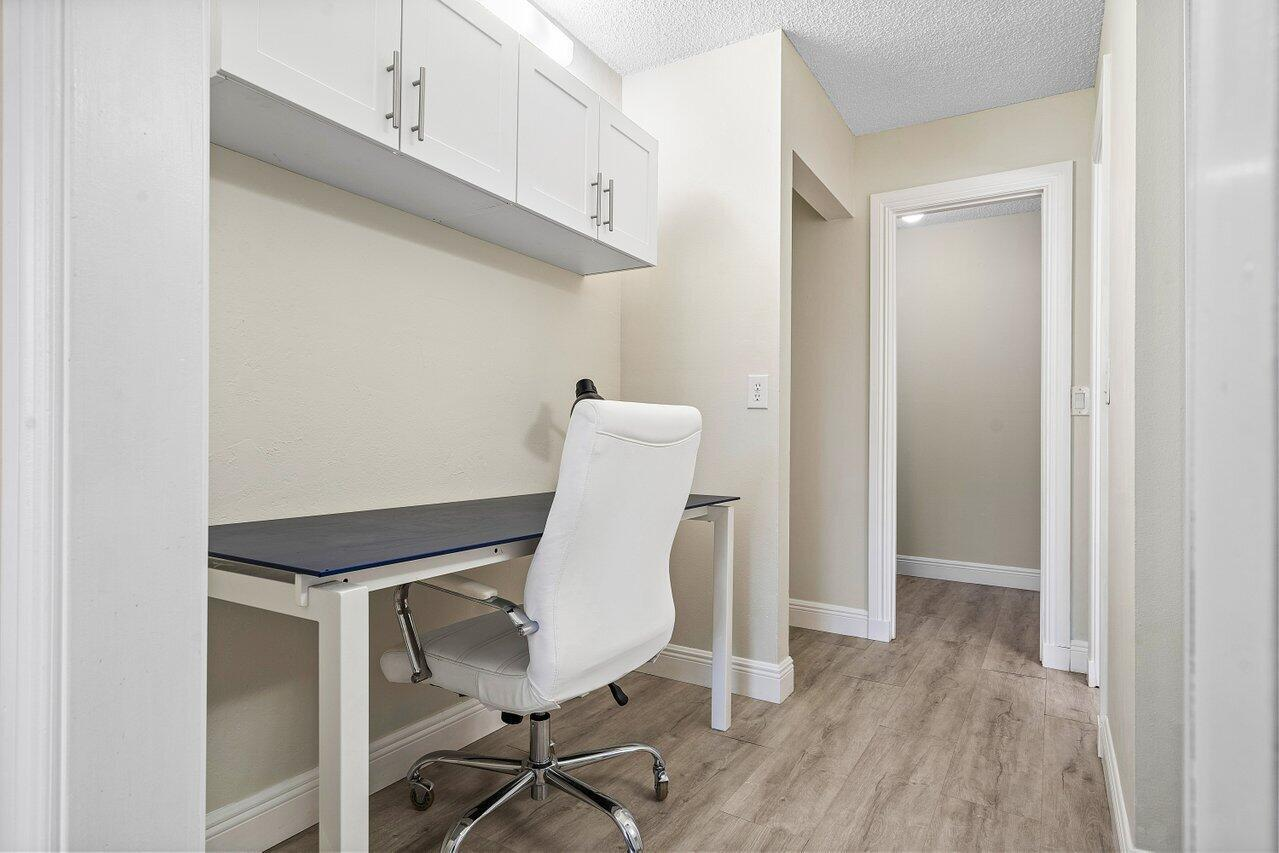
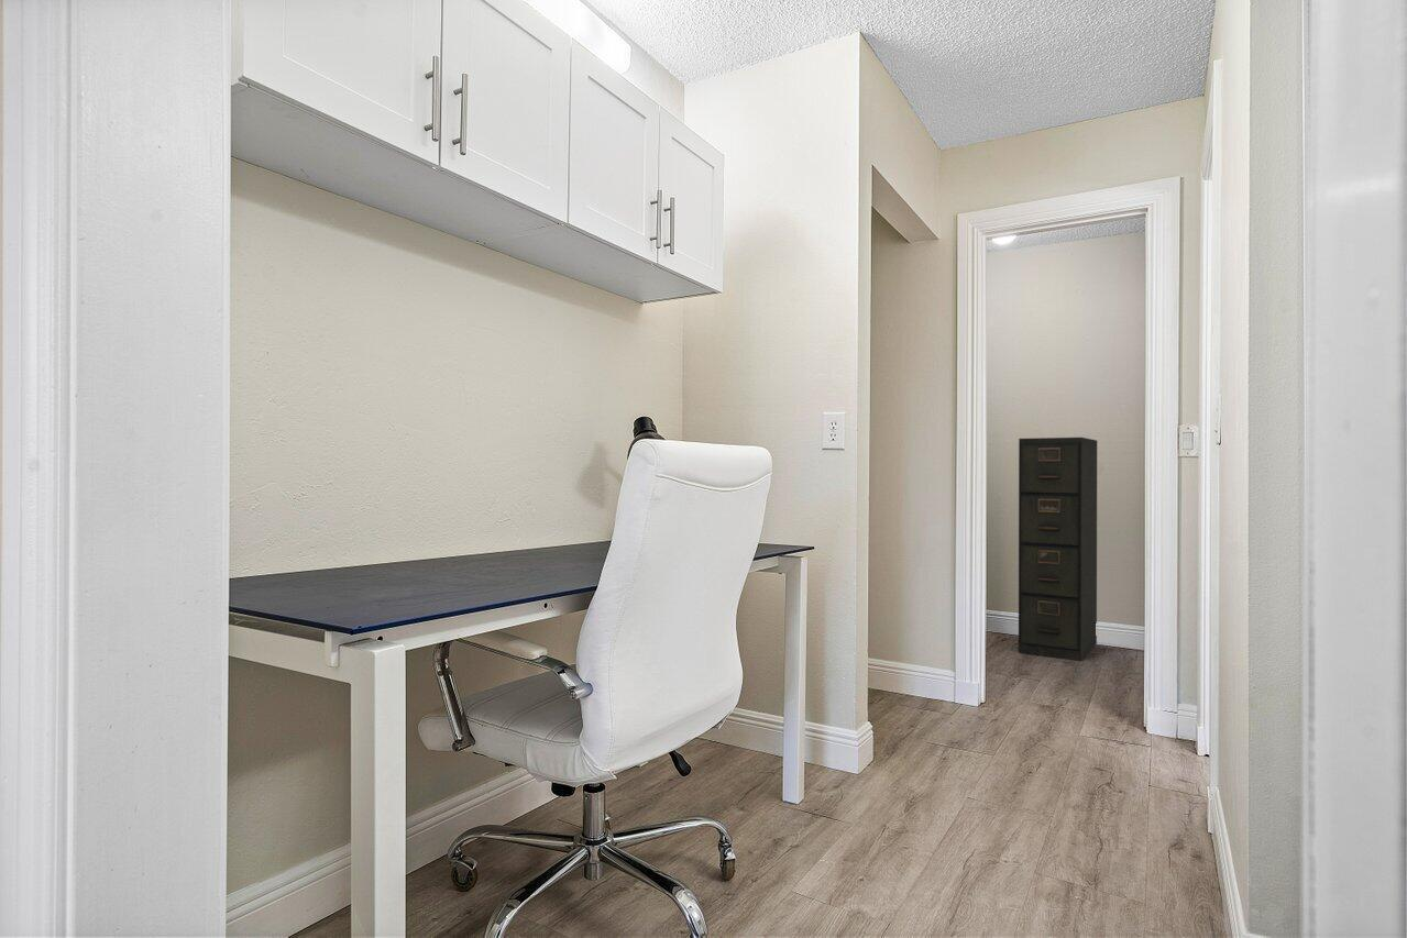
+ filing cabinet [1018,437,1098,662]
